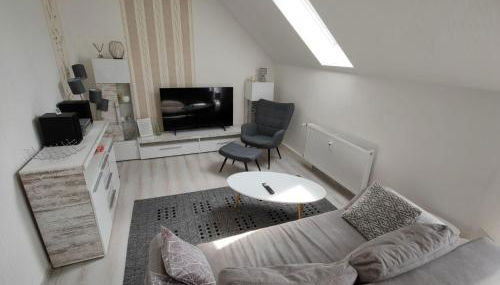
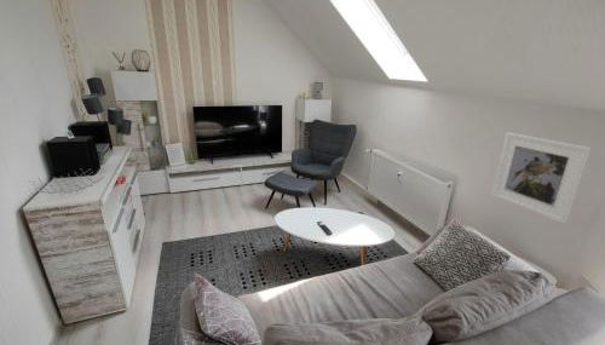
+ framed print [490,131,592,225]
